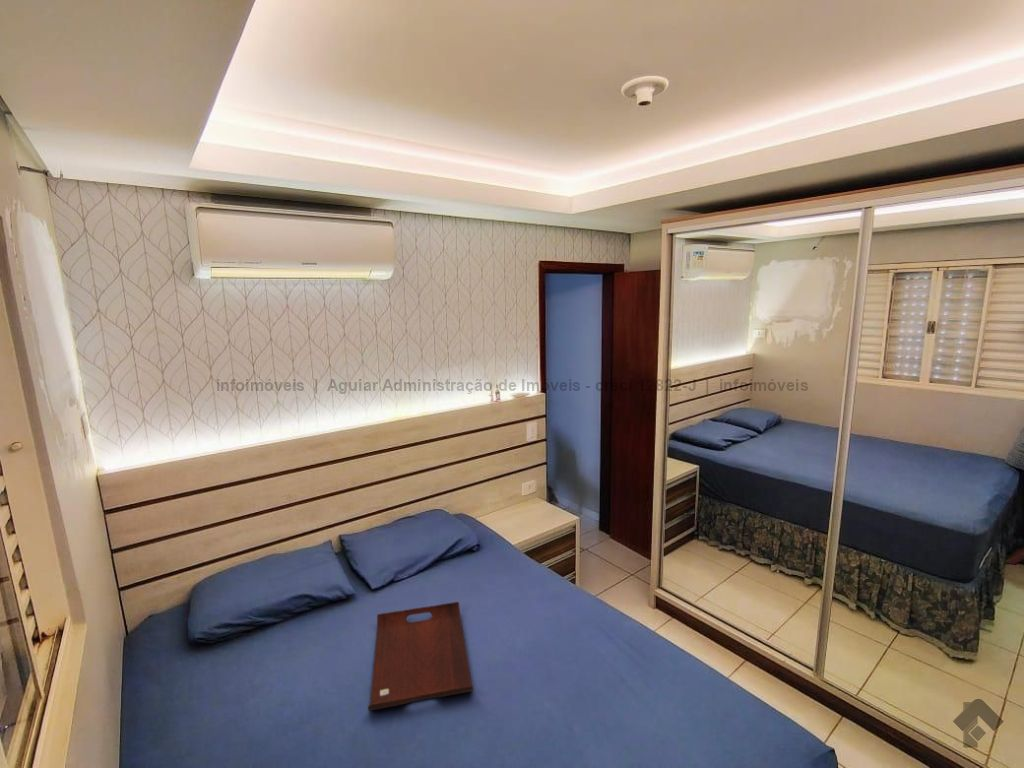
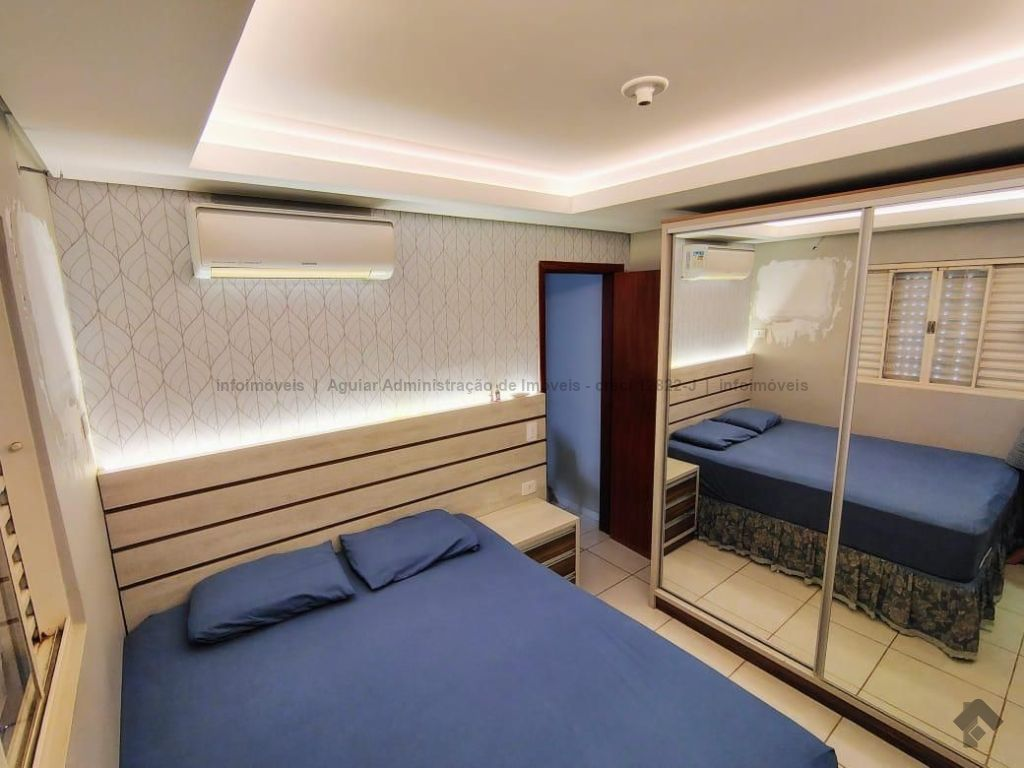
- serving tray [367,601,474,712]
